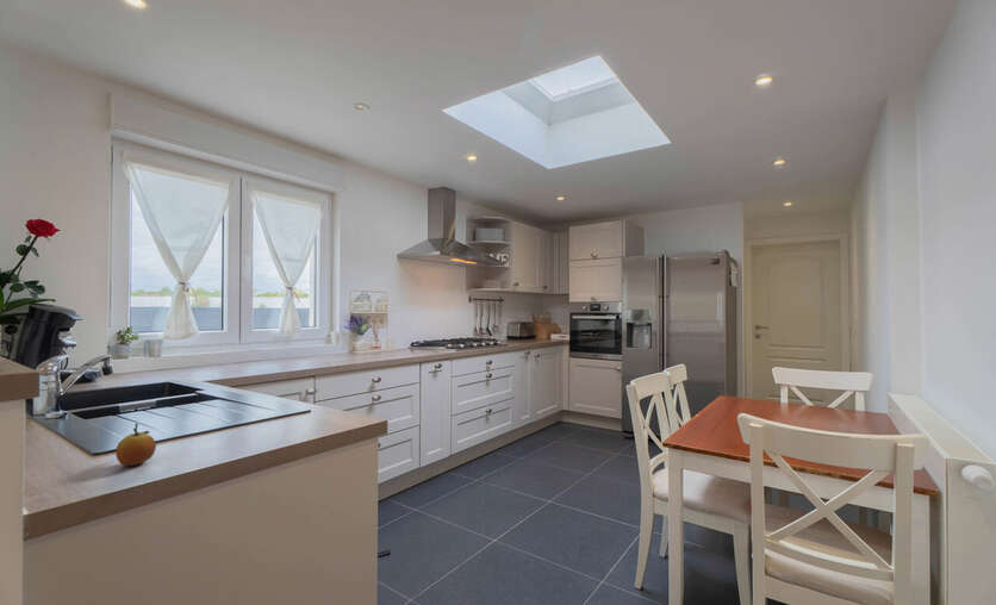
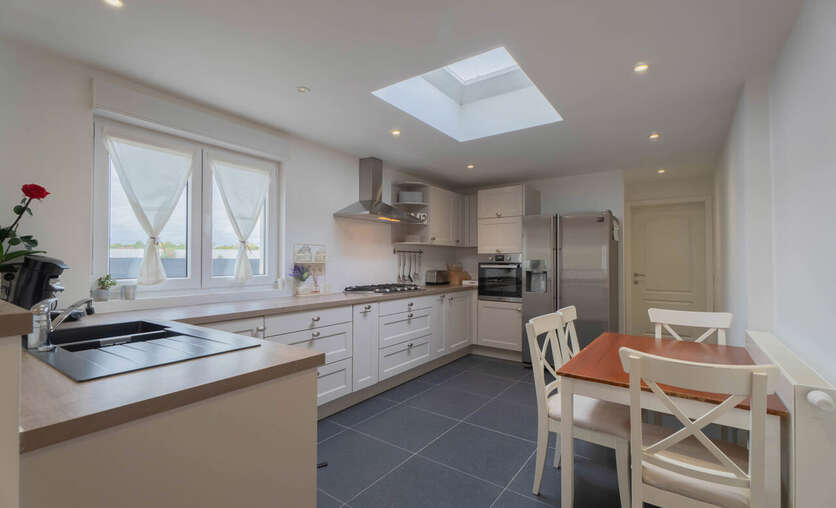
- fruit [114,422,157,467]
